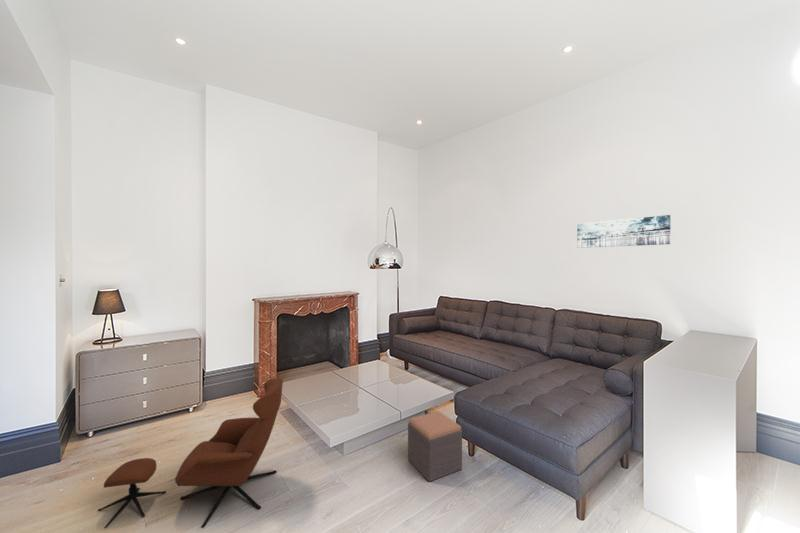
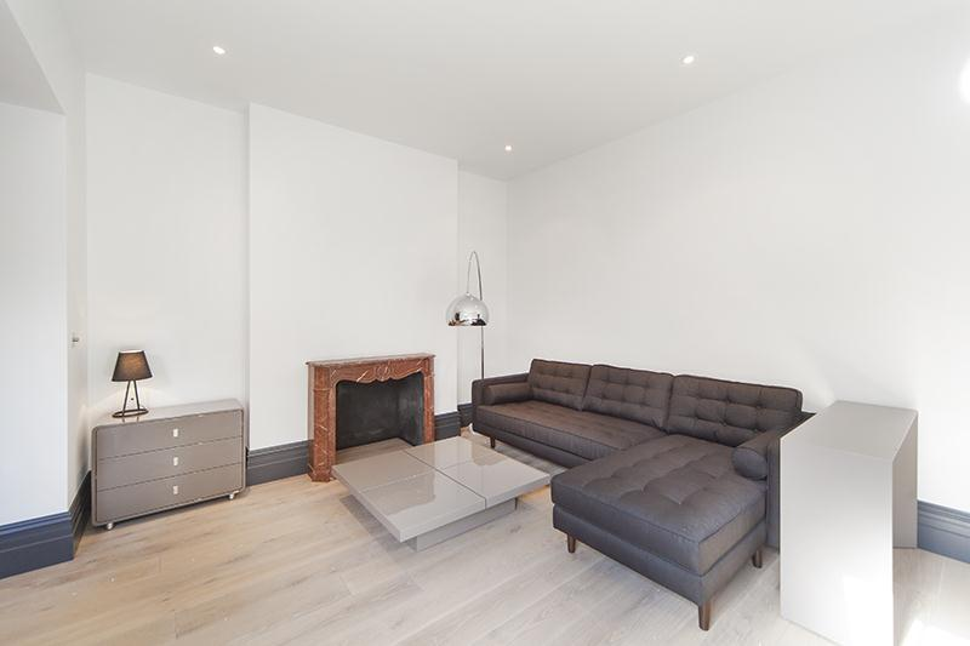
- armchair [97,378,284,529]
- footstool [407,410,463,483]
- wall art [576,214,671,249]
